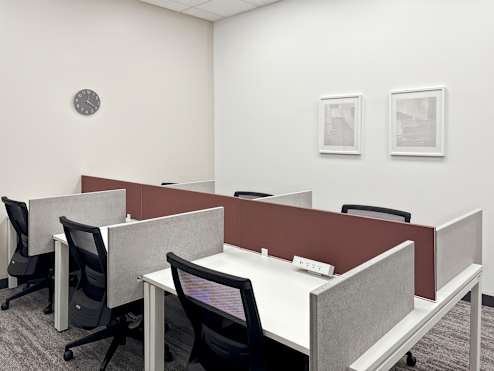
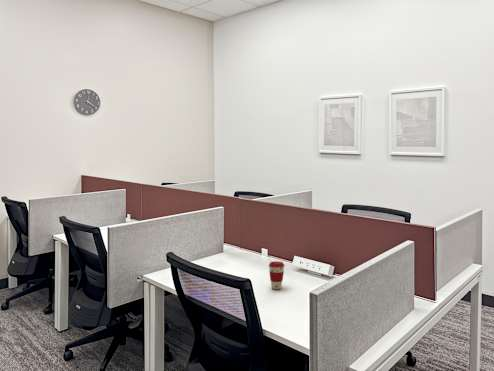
+ coffee cup [268,260,286,290]
